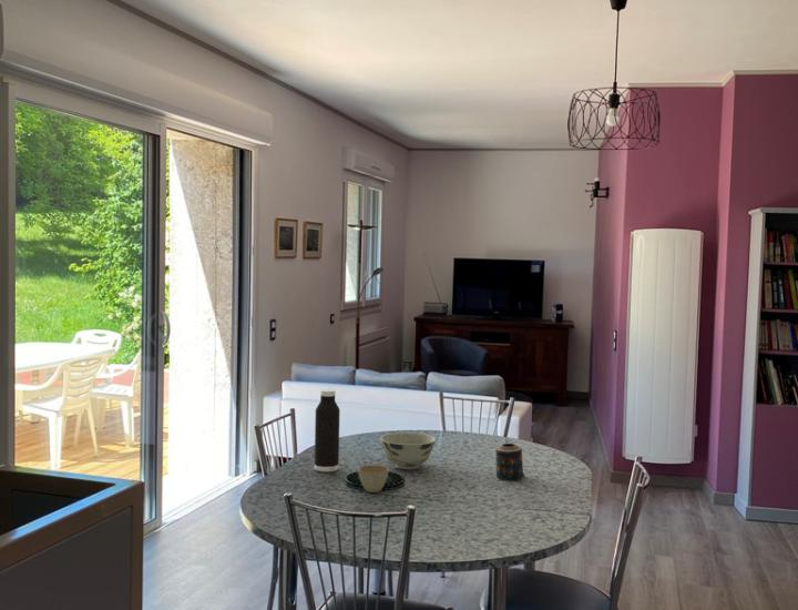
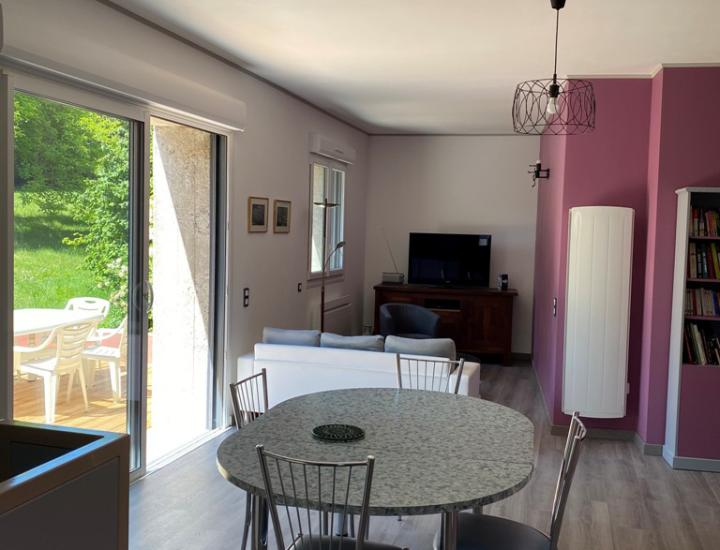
- water bottle [314,388,340,472]
- bowl [379,431,437,470]
- flower pot [357,464,390,494]
- candle [494,443,526,481]
